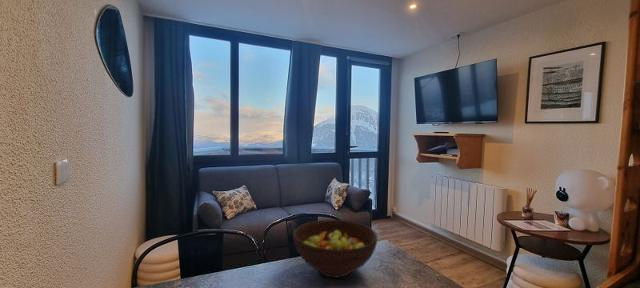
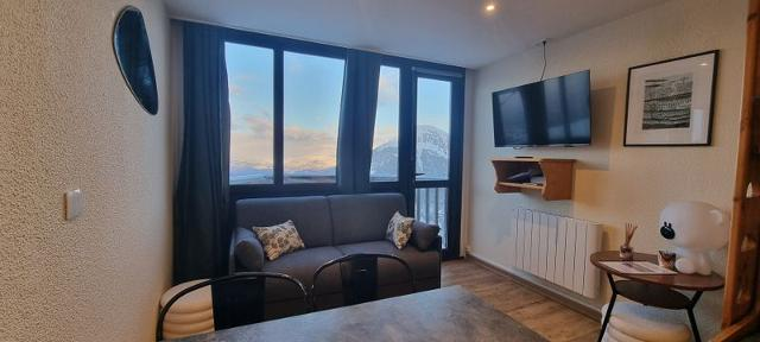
- fruit bowl [292,219,378,279]
